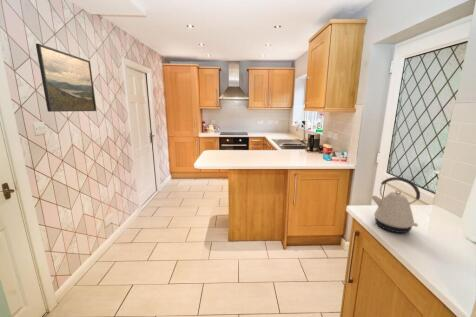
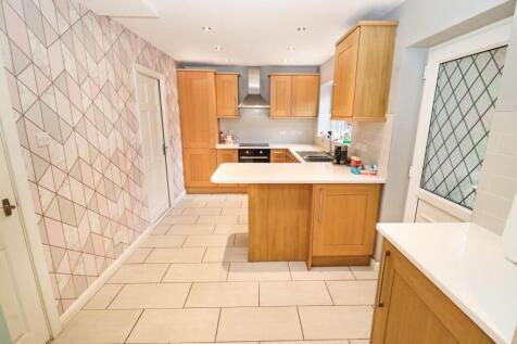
- kettle [370,176,421,234]
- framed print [35,43,98,113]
